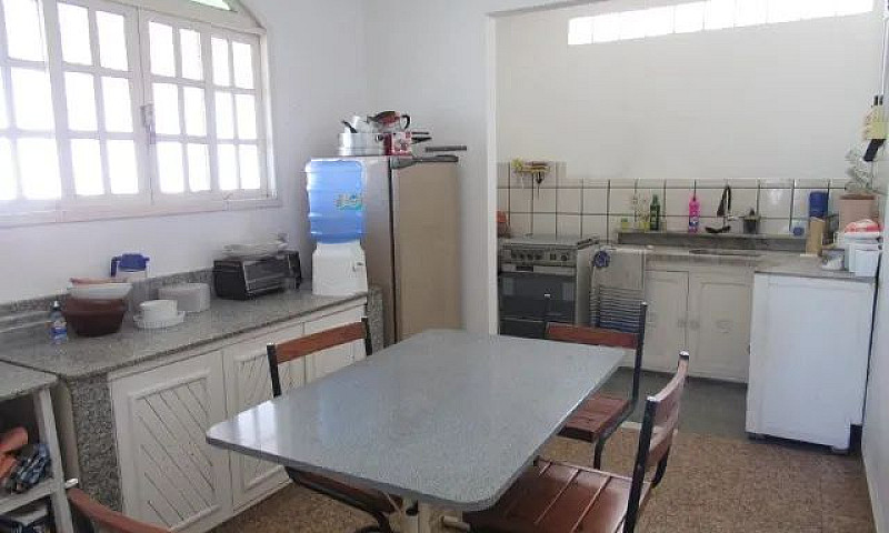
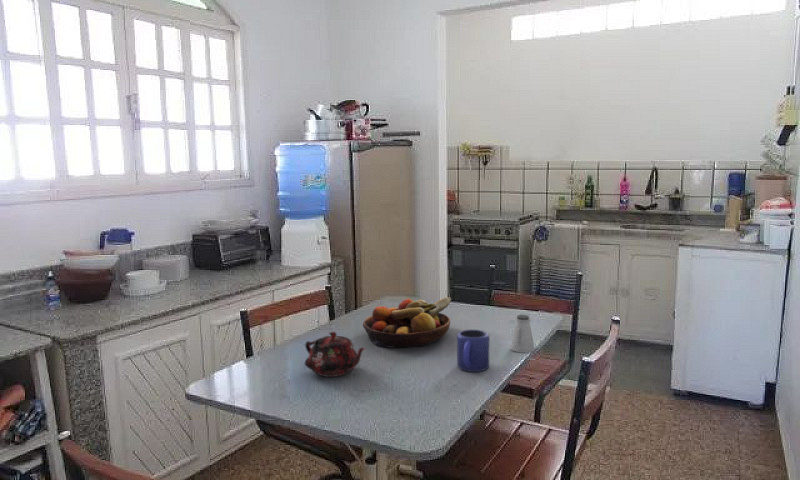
+ teapot [304,331,366,378]
+ saltshaker [509,314,536,353]
+ fruit bowl [362,296,453,349]
+ mug [456,329,490,373]
